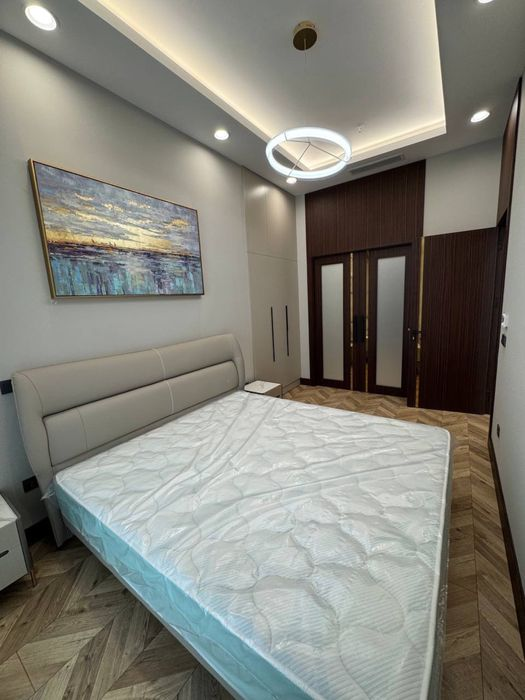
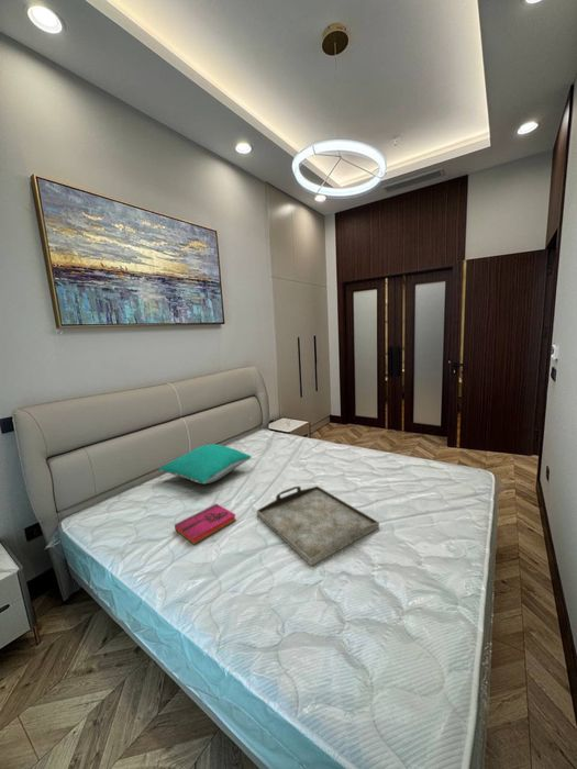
+ pillow [157,443,252,486]
+ serving tray [255,484,380,567]
+ hardback book [174,502,237,546]
